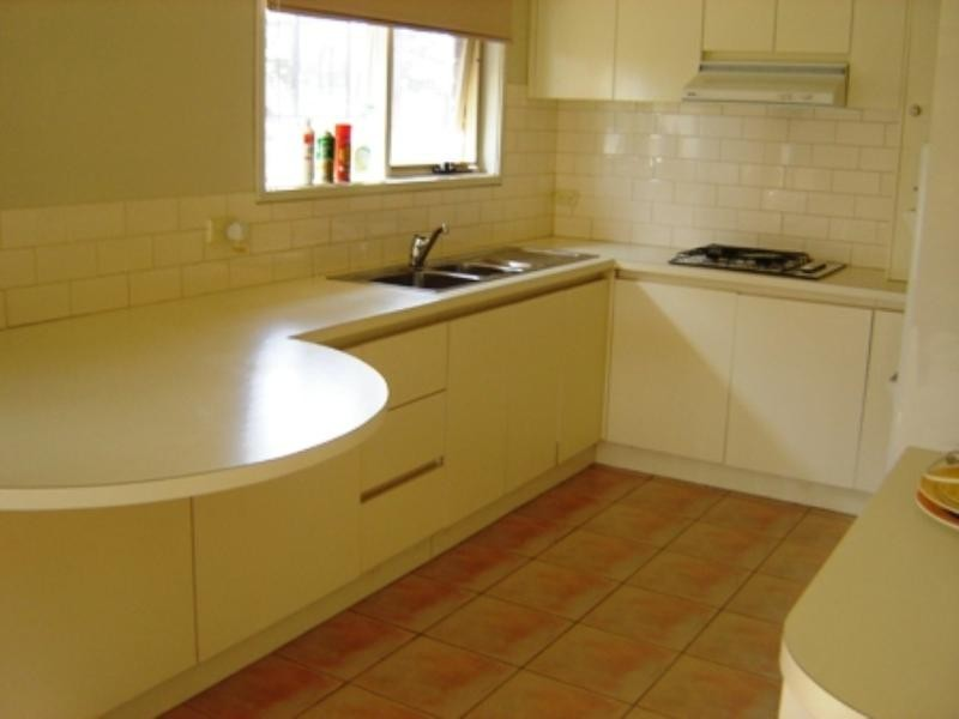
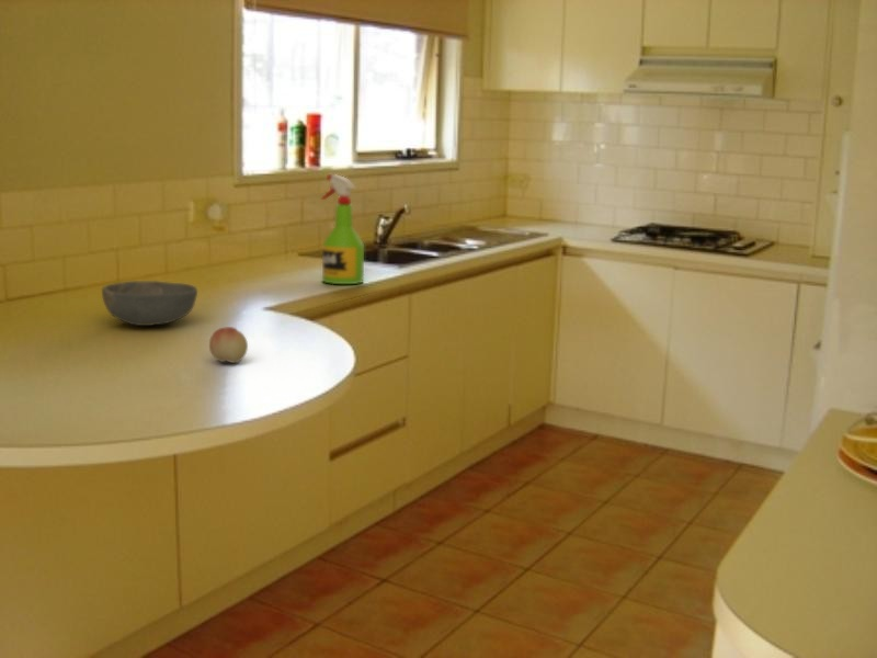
+ bowl [101,280,198,327]
+ fruit [208,326,249,364]
+ spray bottle [319,173,365,285]
